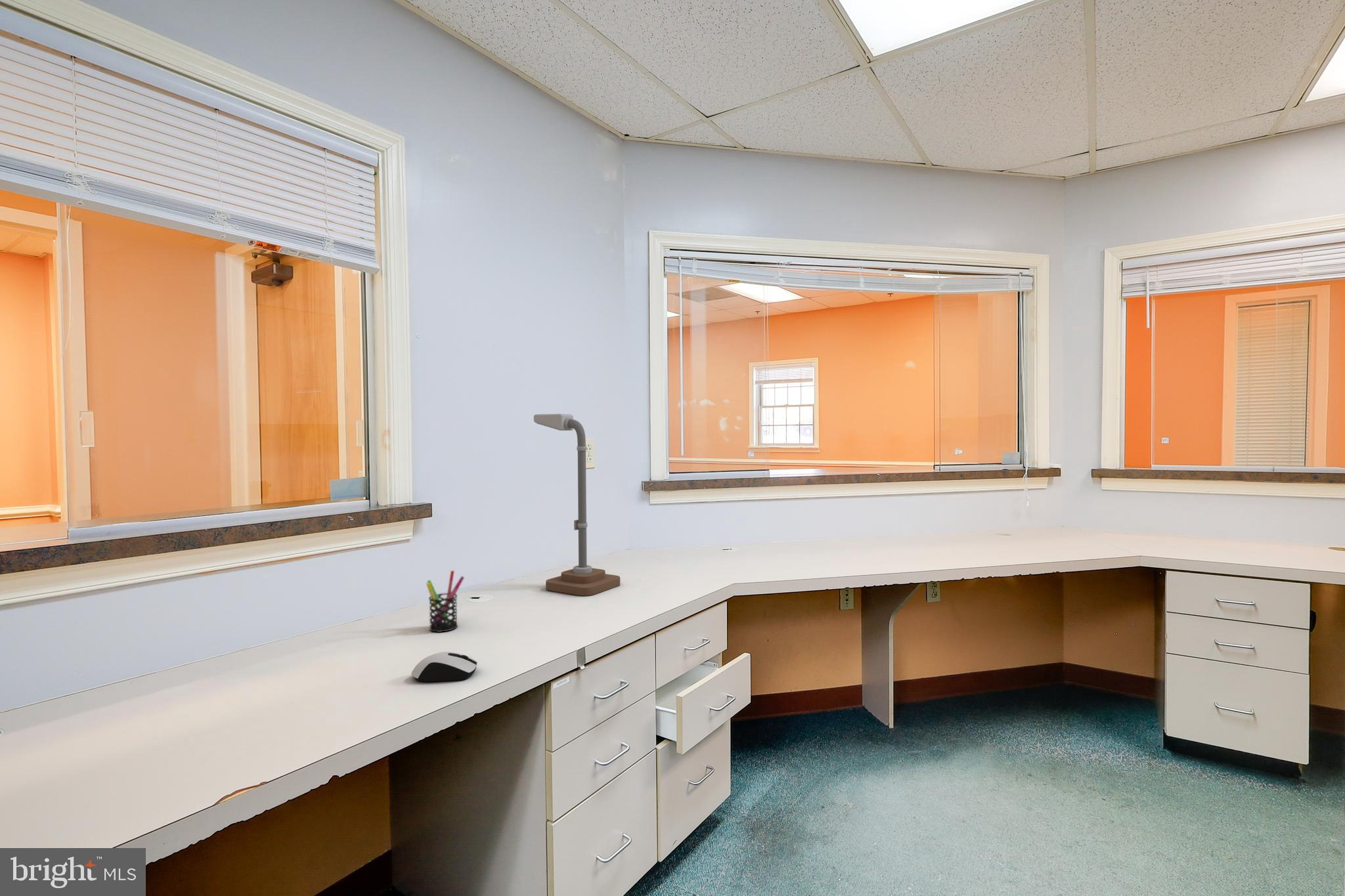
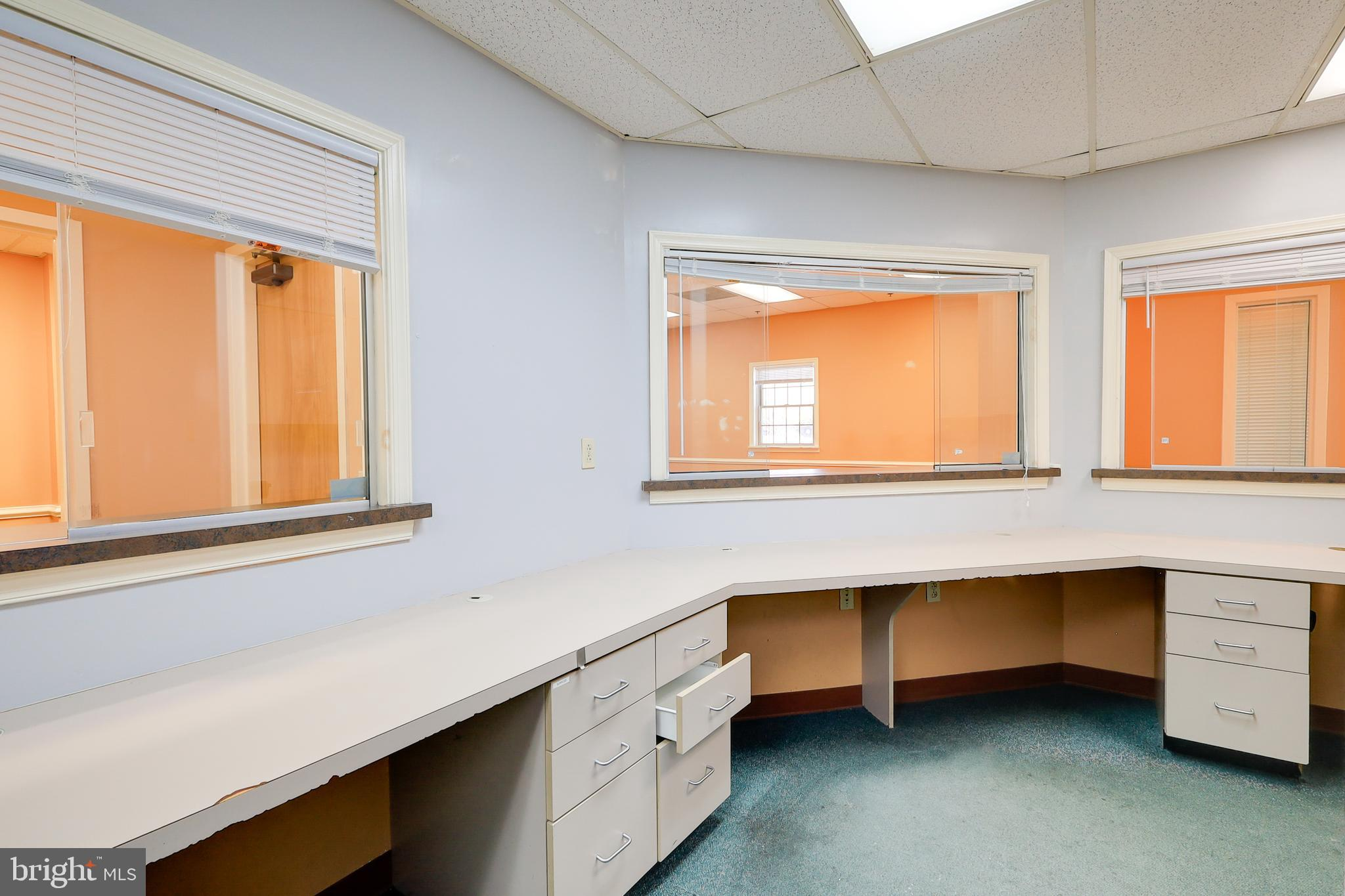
- pen holder [426,570,465,633]
- desk lamp [533,413,621,597]
- computer mouse [410,651,478,683]
